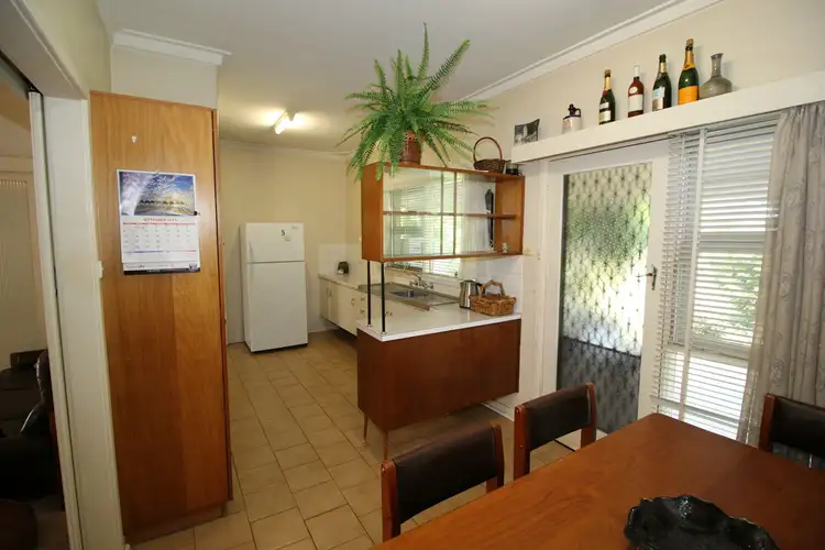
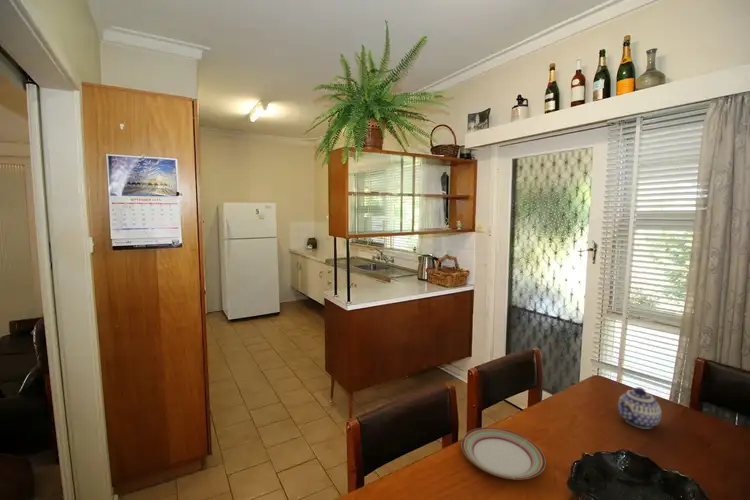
+ plate [460,426,546,480]
+ teapot [617,386,662,430]
